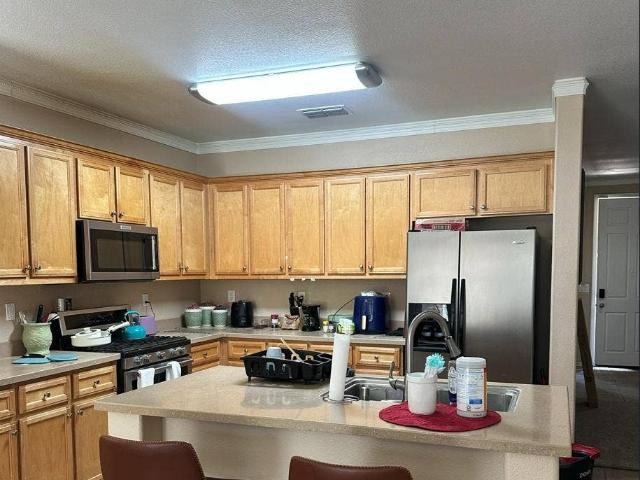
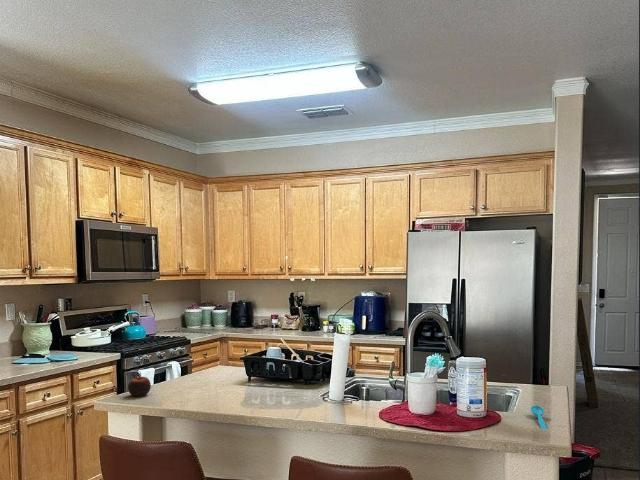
+ spoon [530,405,548,431]
+ apple [127,375,152,398]
